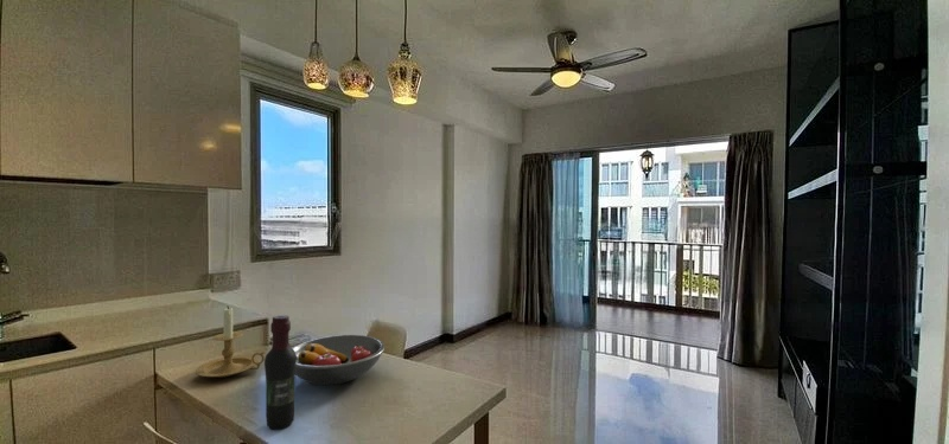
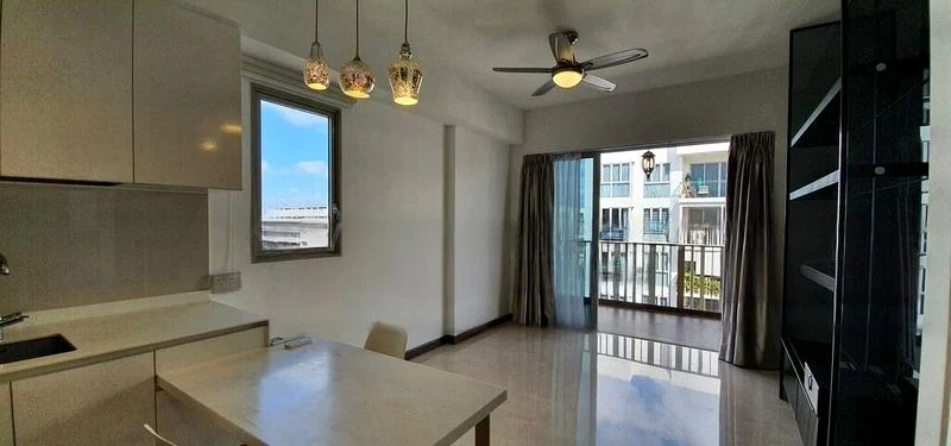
- candle holder [195,304,267,379]
- fruit bowl [292,334,386,386]
- wine bottle [263,314,297,431]
